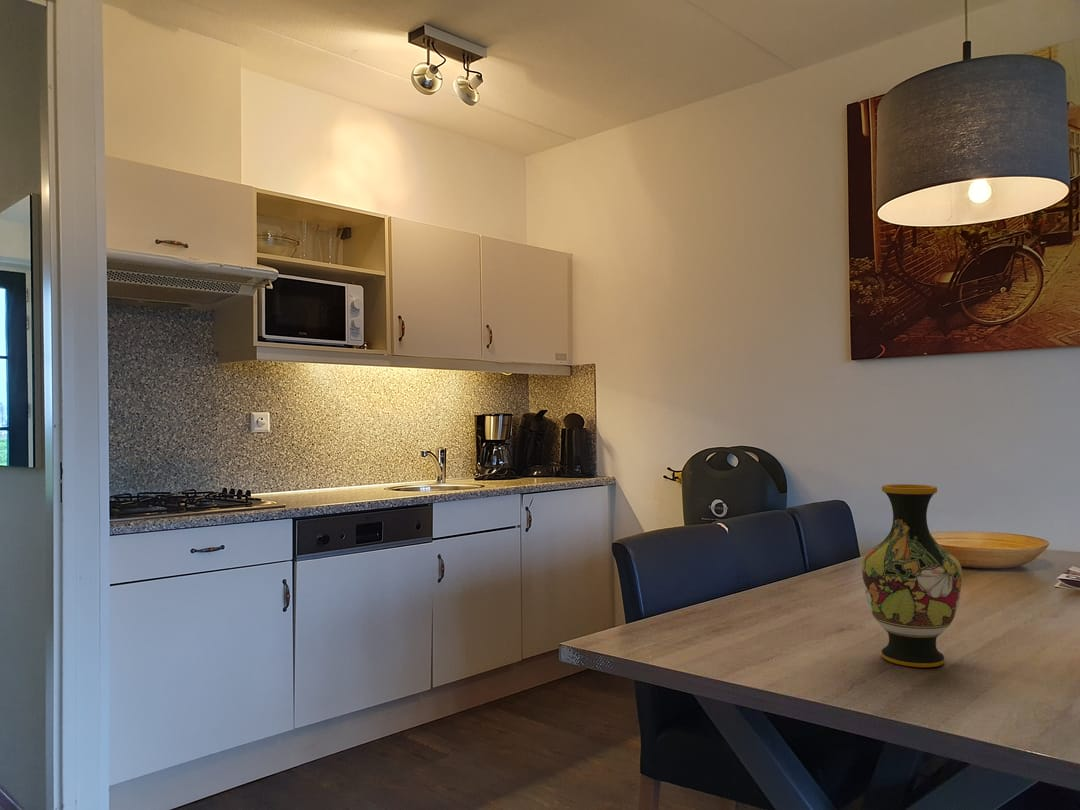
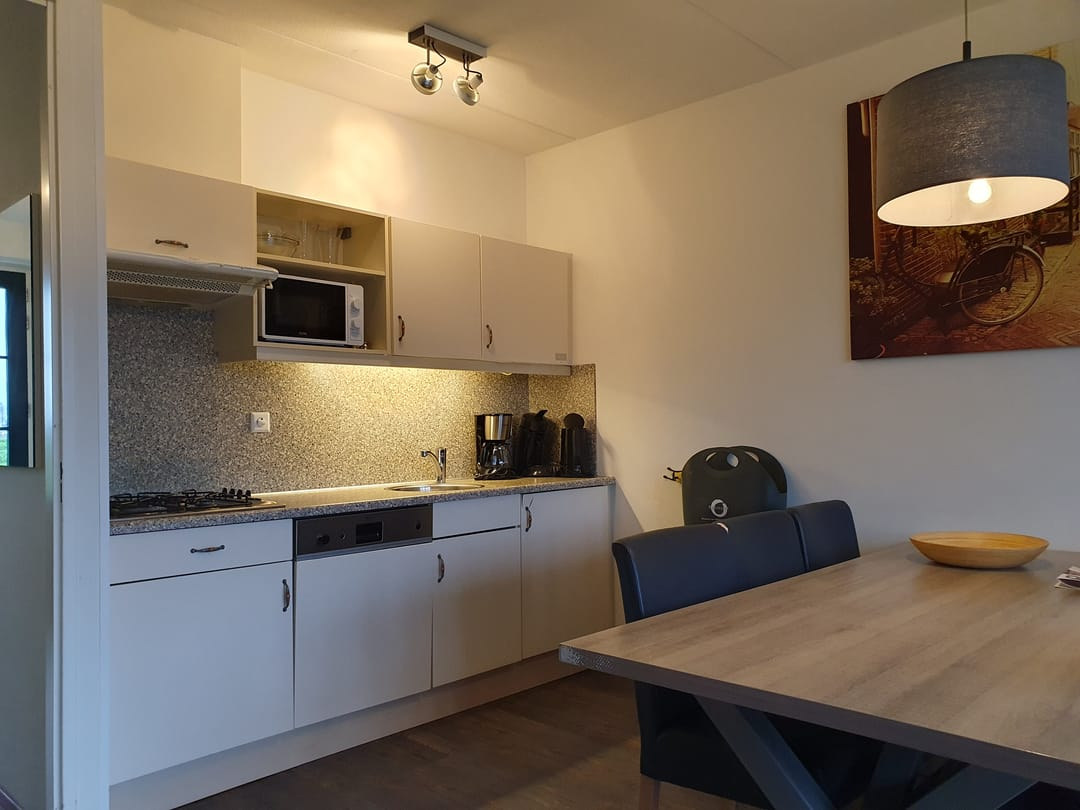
- vase [861,483,963,668]
